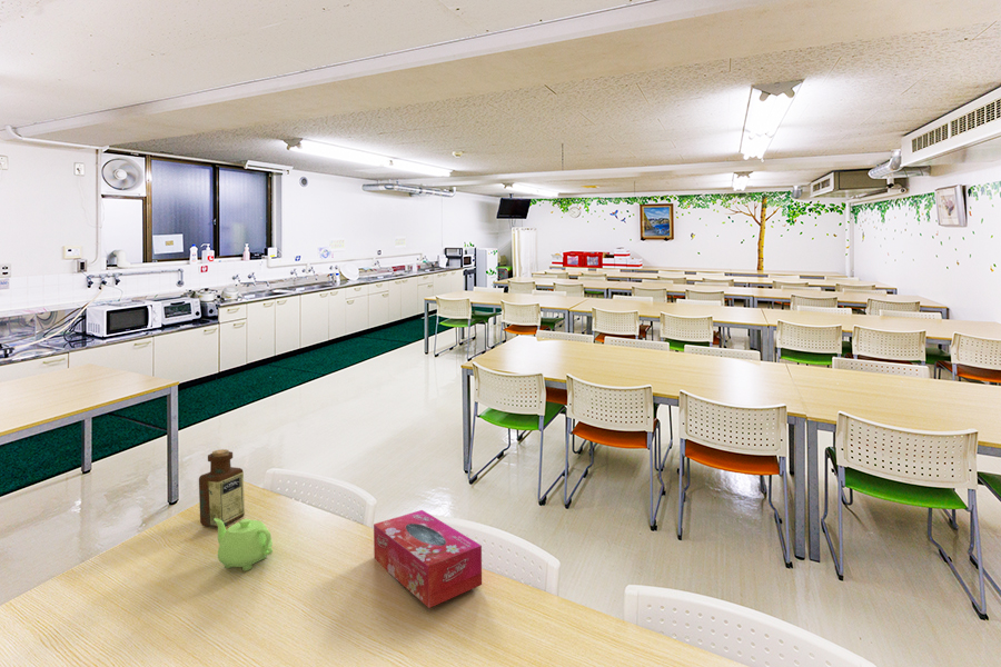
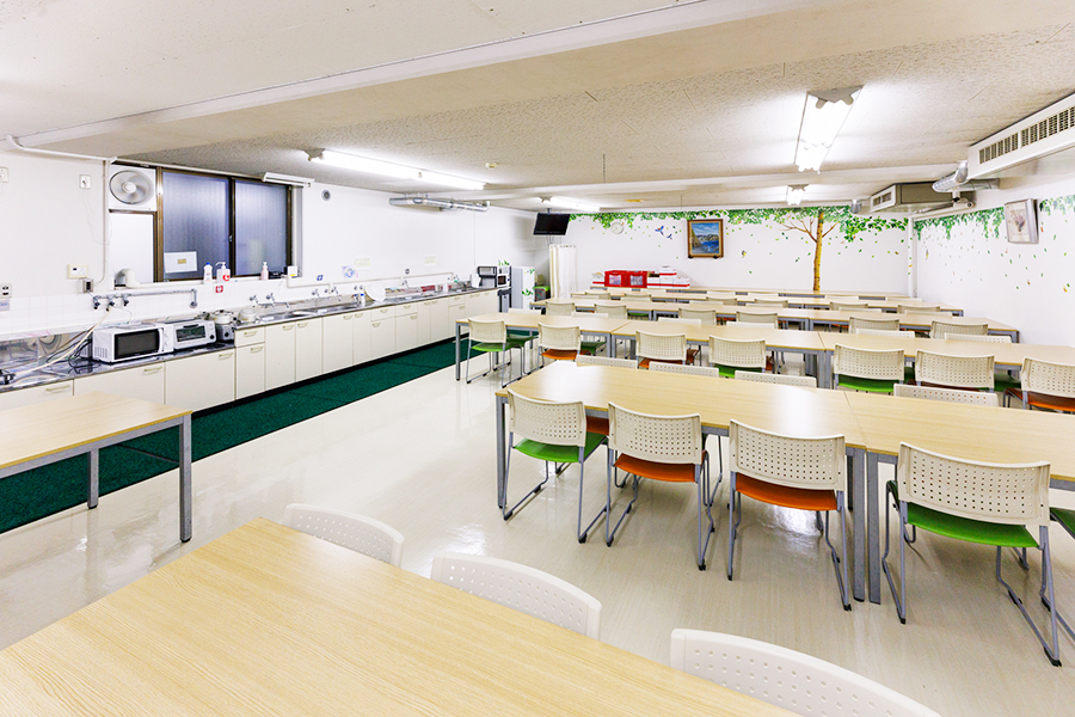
- teapot [214,518,274,571]
- tissue box [373,509,483,609]
- bottle [198,448,246,529]
